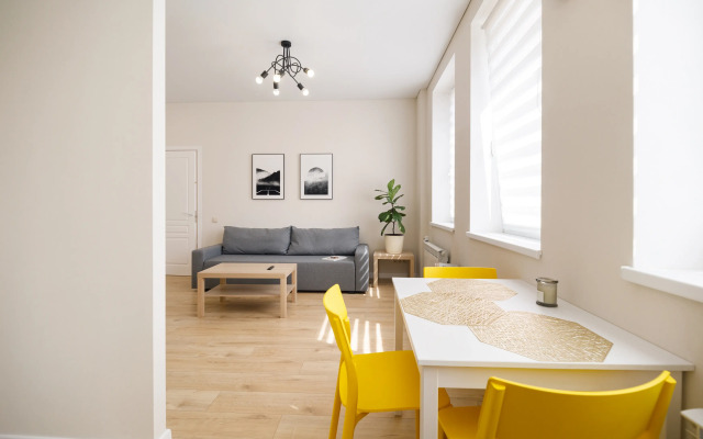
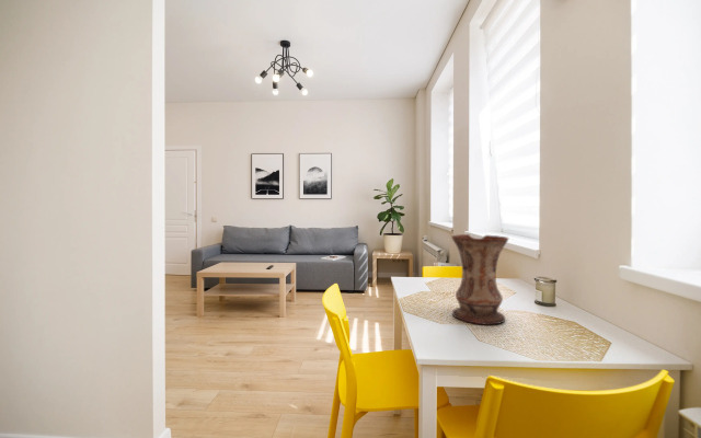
+ vase [450,233,509,326]
